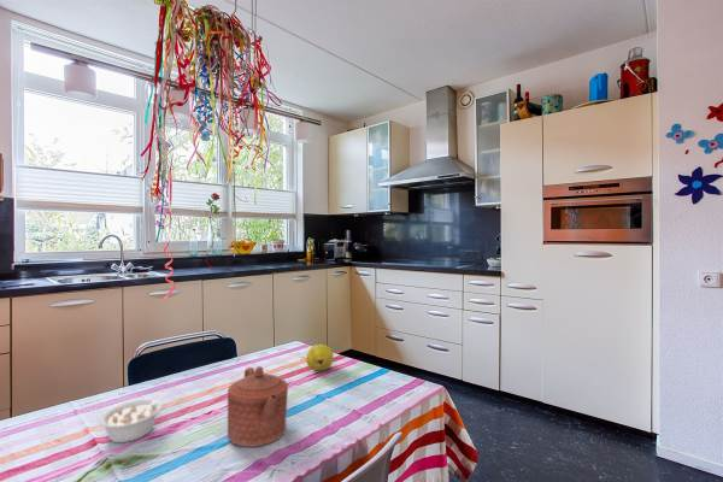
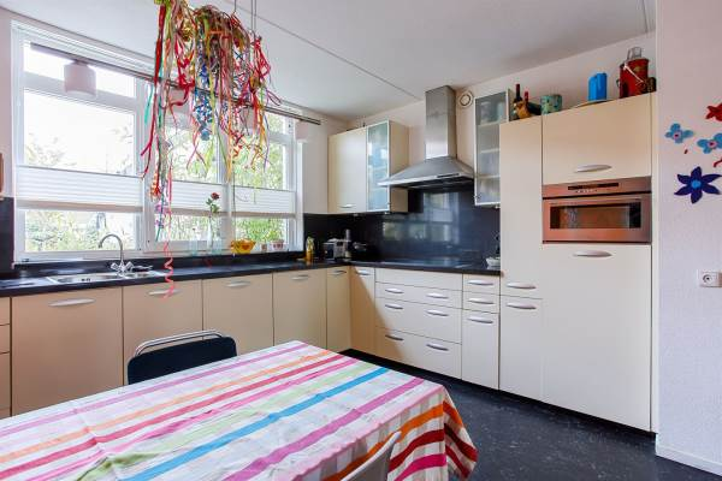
- teapot [227,365,289,447]
- fruit [305,343,335,372]
- legume [98,390,170,443]
